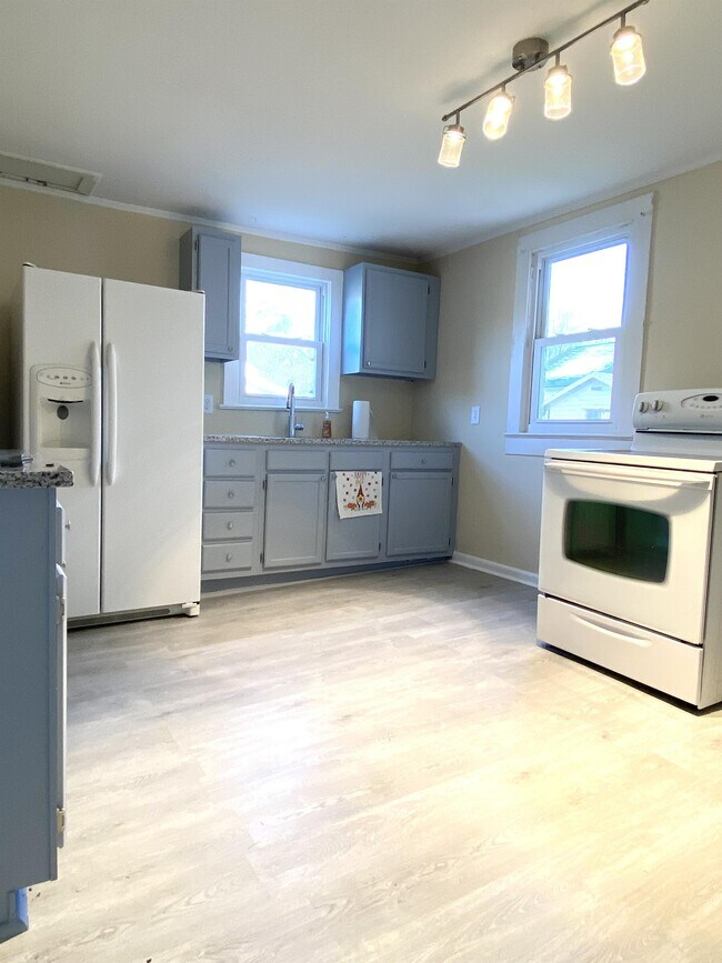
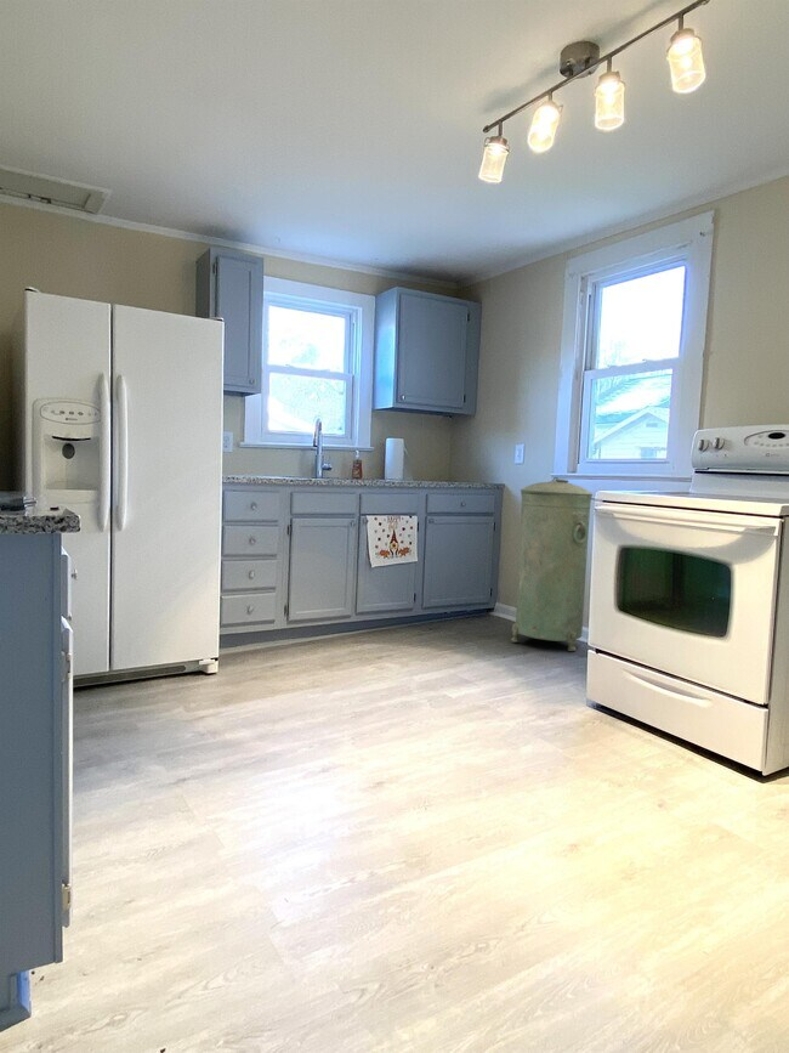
+ trash can [510,476,594,652]
